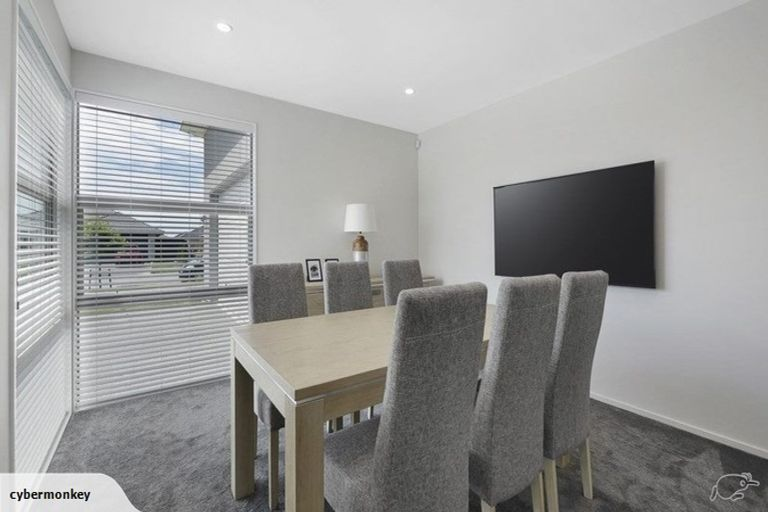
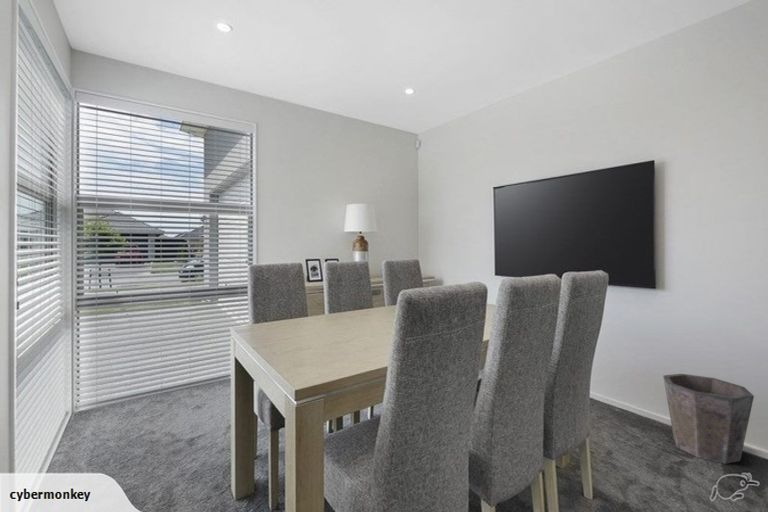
+ waste bin [662,373,755,465]
